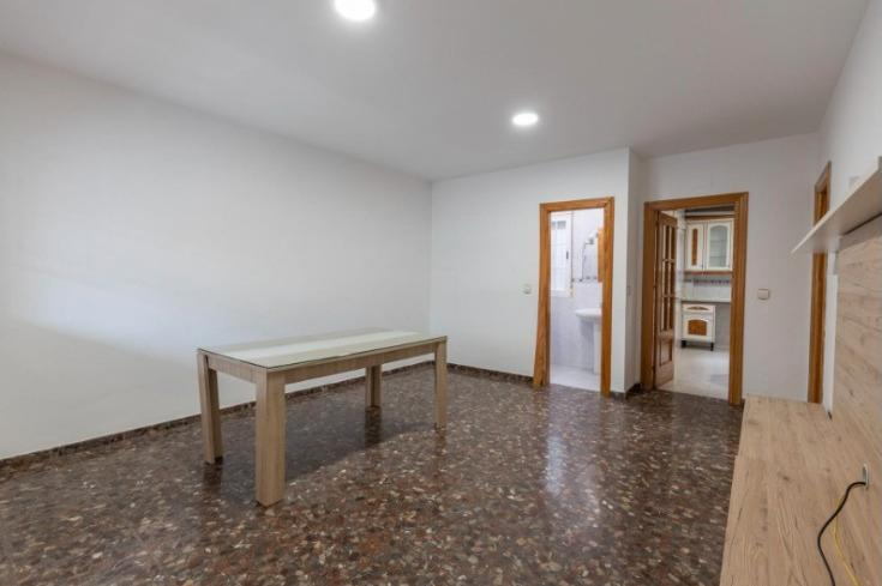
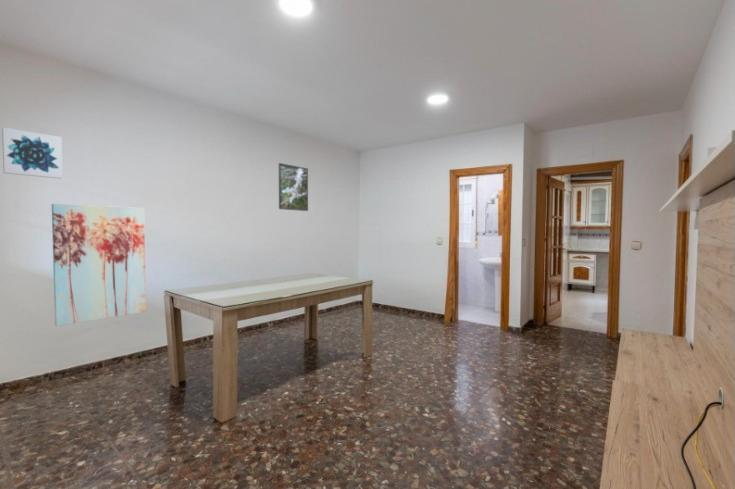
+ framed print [278,162,309,212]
+ wall art [51,203,147,327]
+ wall art [1,126,64,180]
